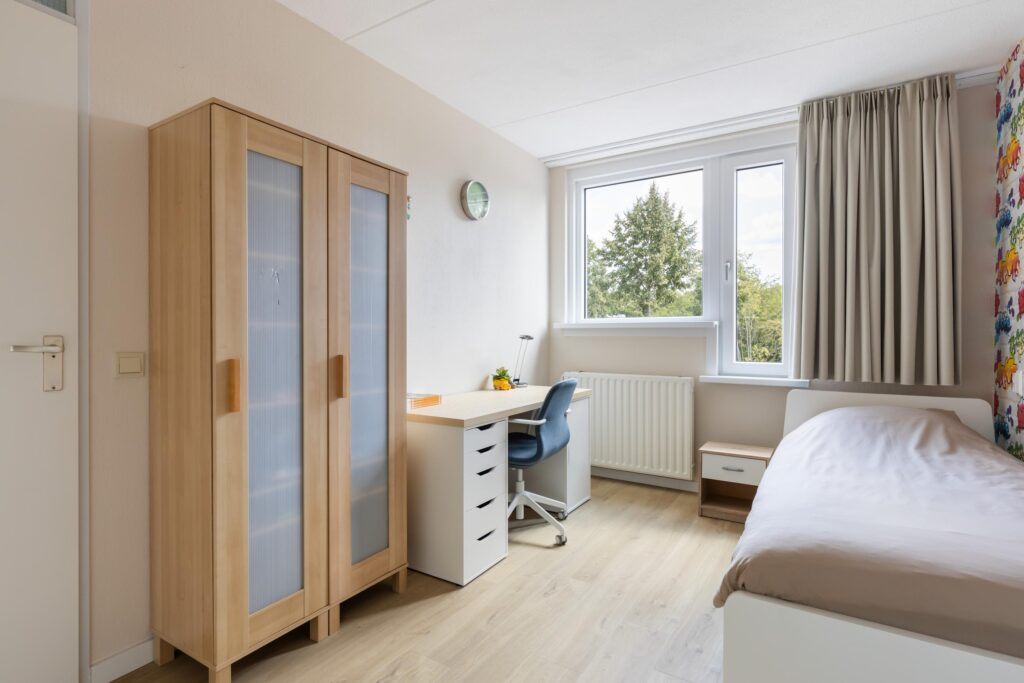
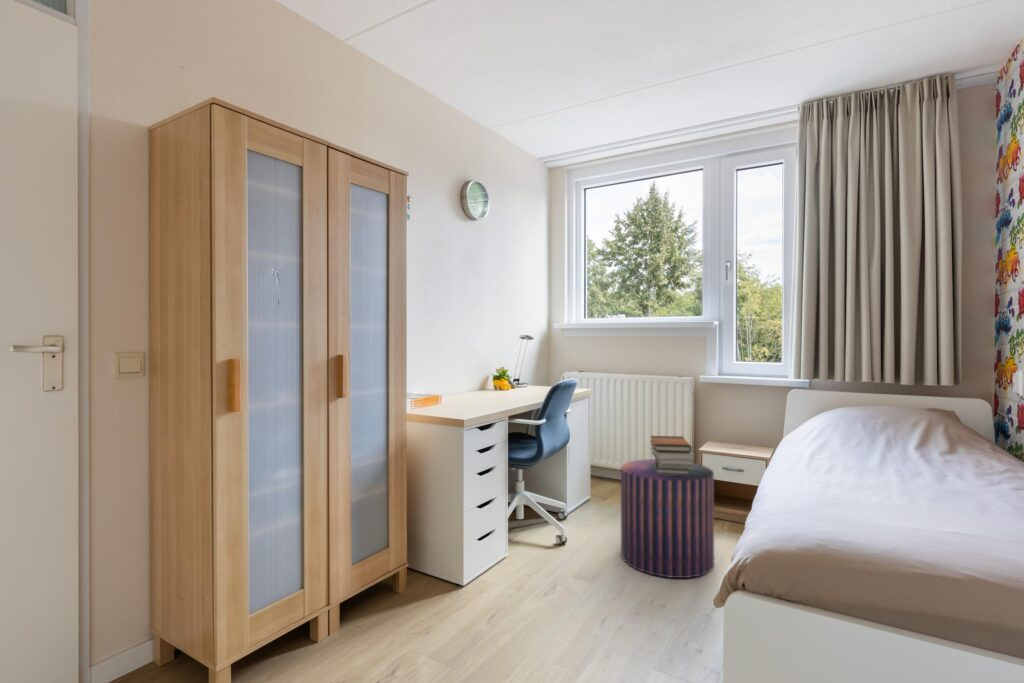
+ pouf [620,458,715,579]
+ book stack [649,435,695,475]
